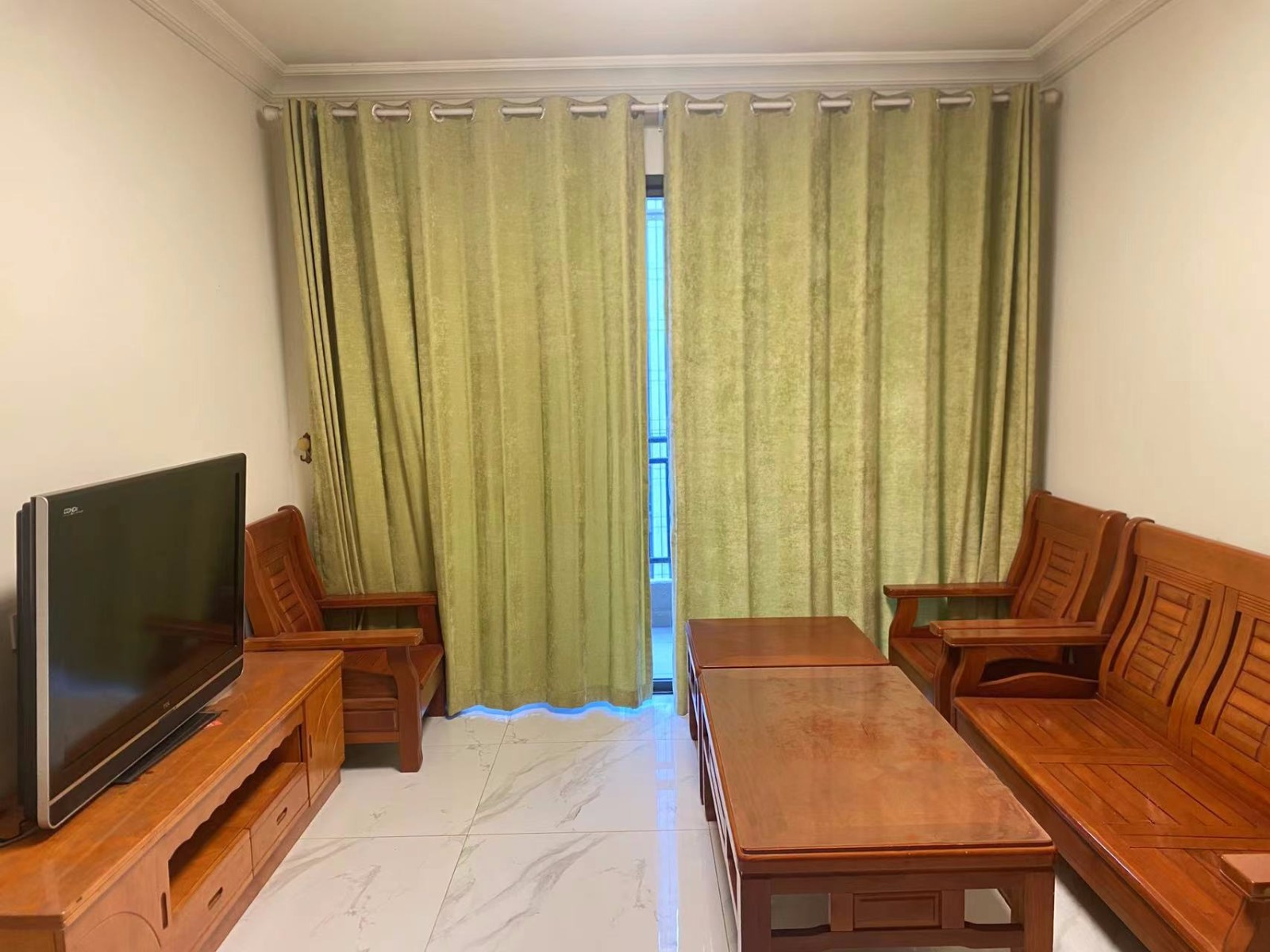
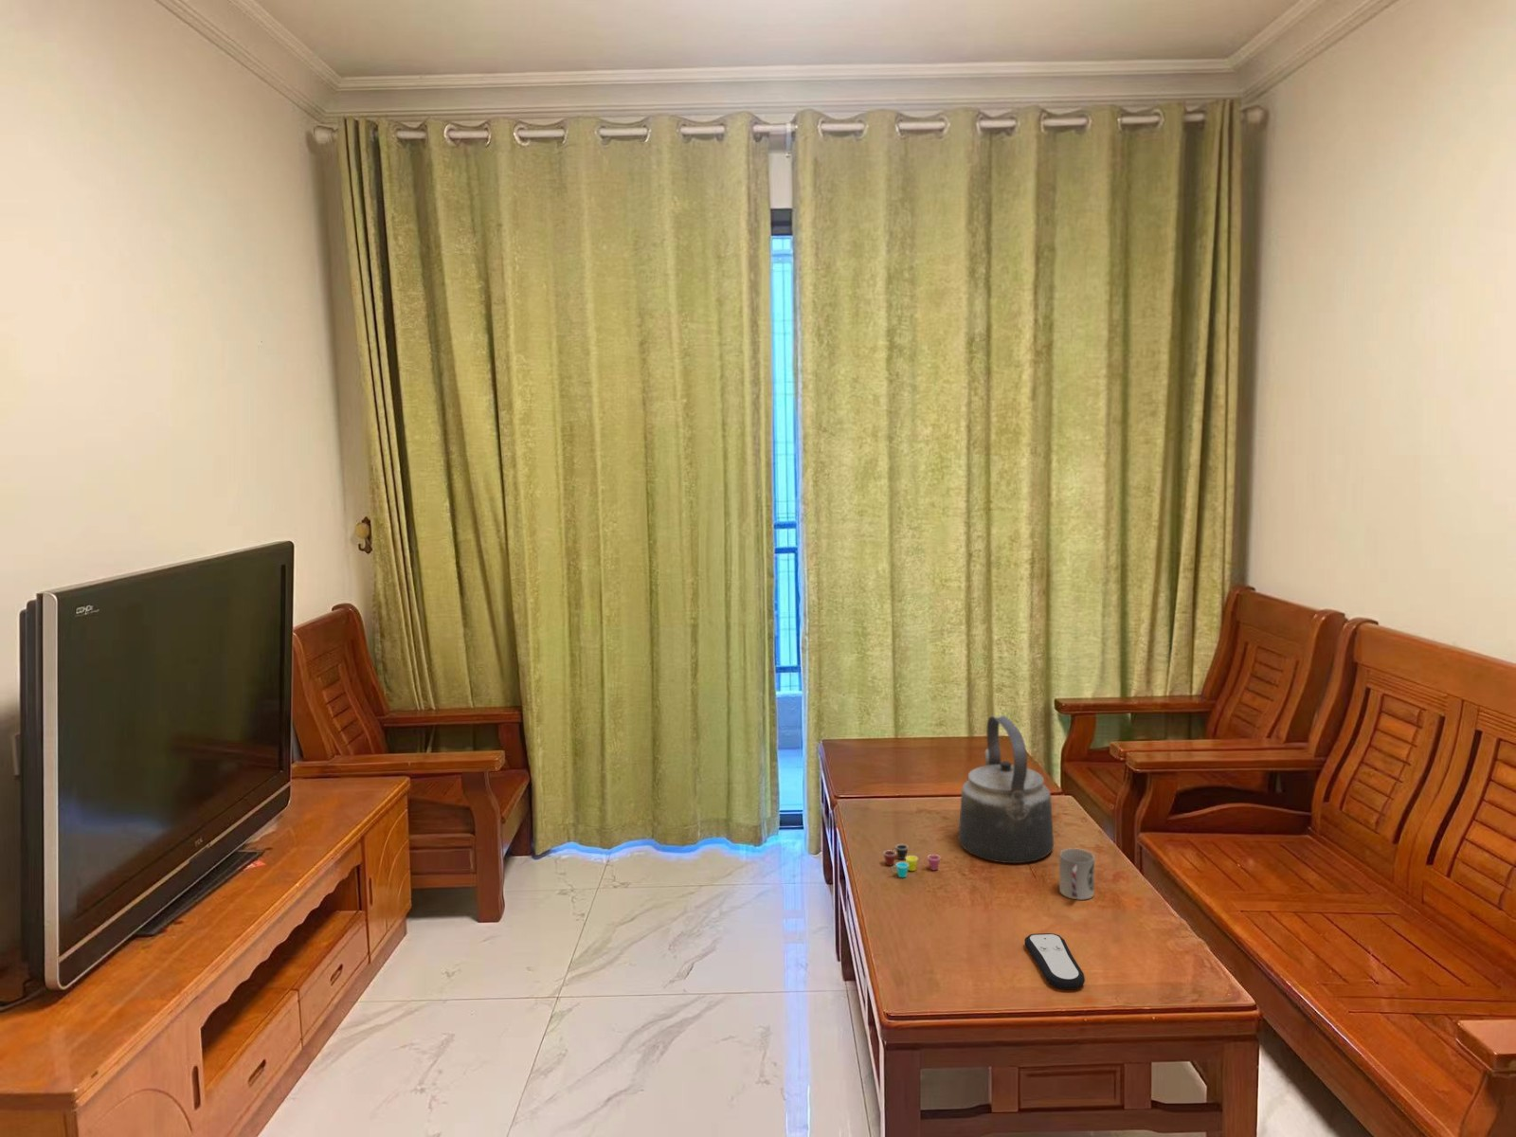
+ kettle [957,714,1054,865]
+ remote control [1023,933,1086,990]
+ cup [883,843,941,878]
+ cup [1059,847,1096,901]
